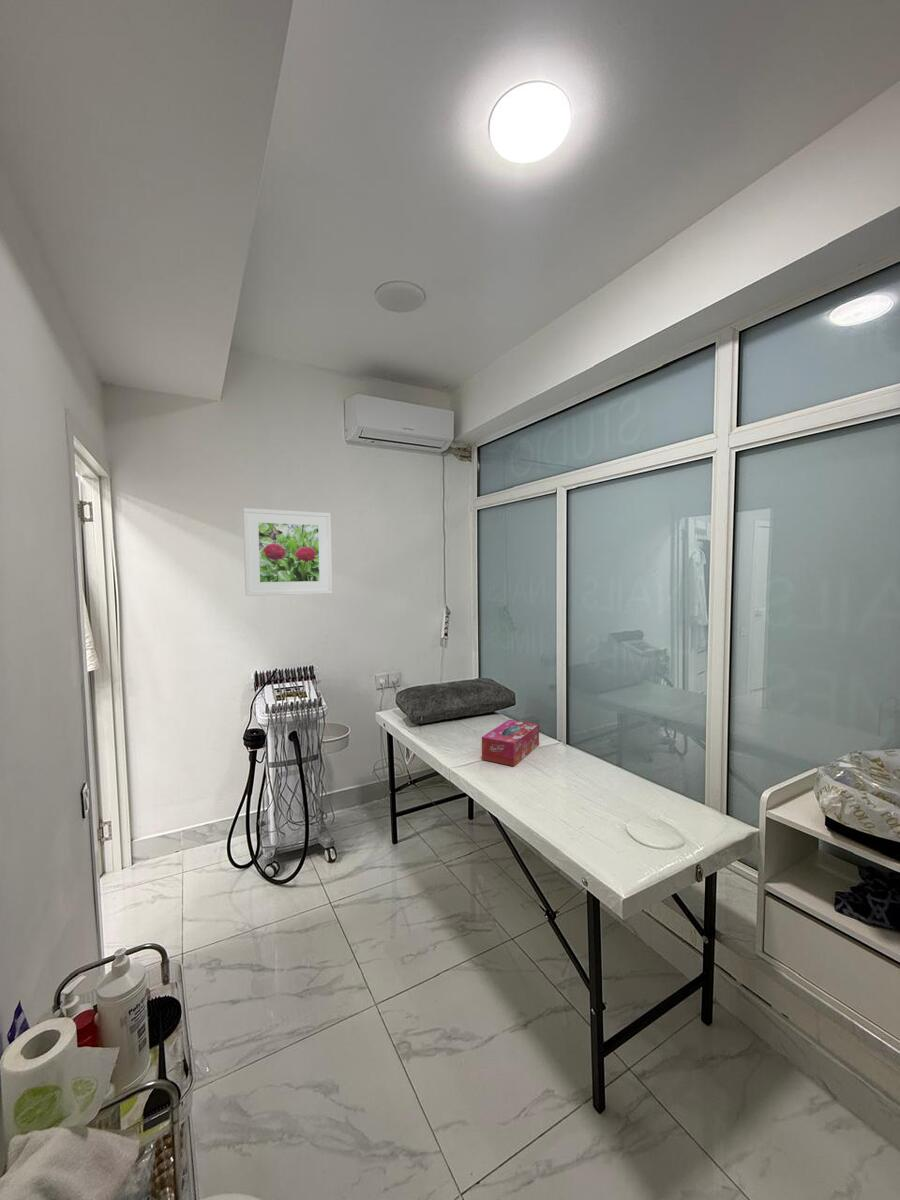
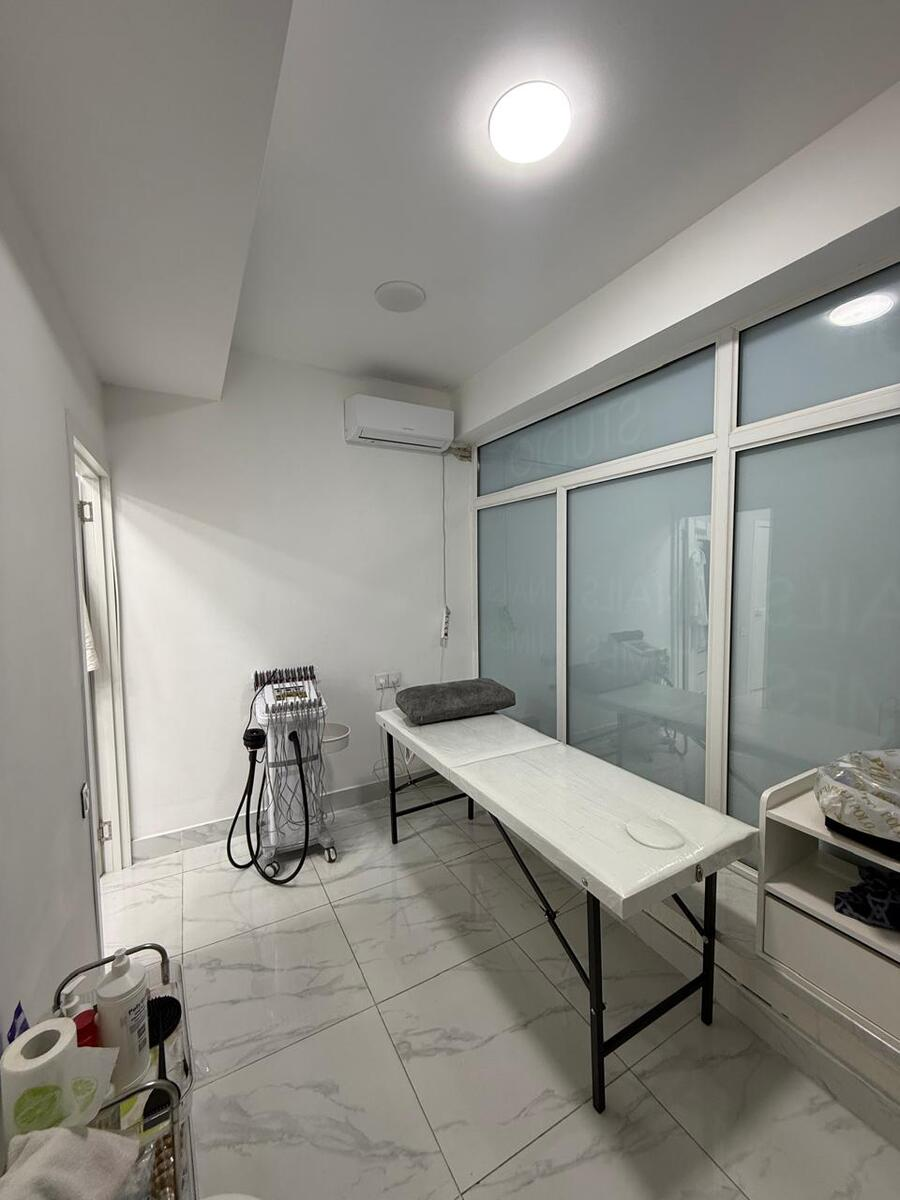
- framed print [242,507,333,597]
- tissue box [481,718,540,767]
